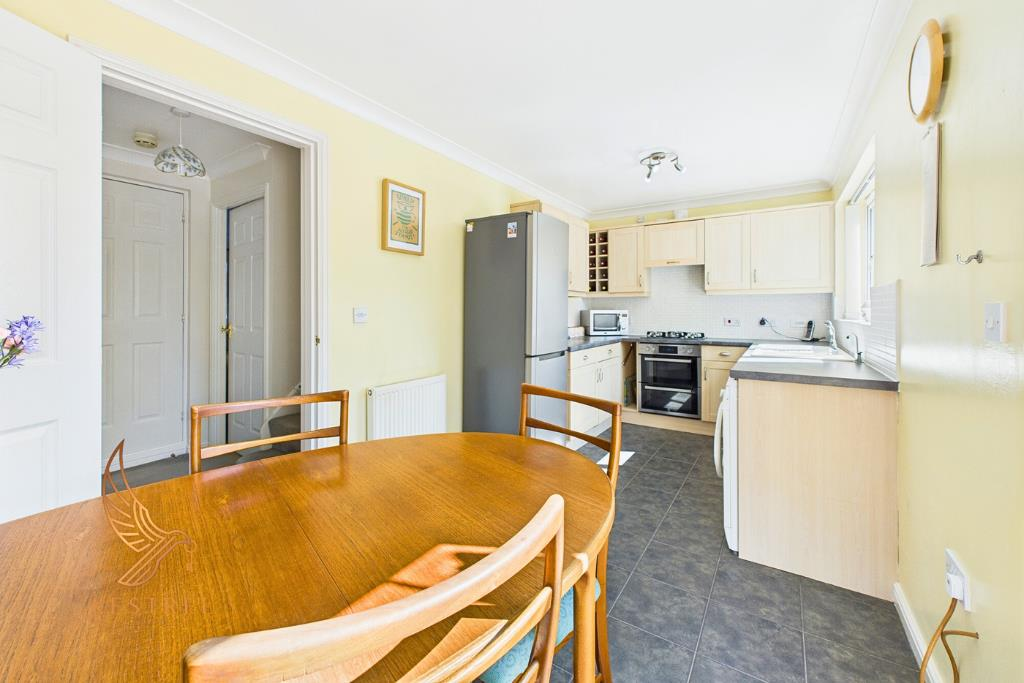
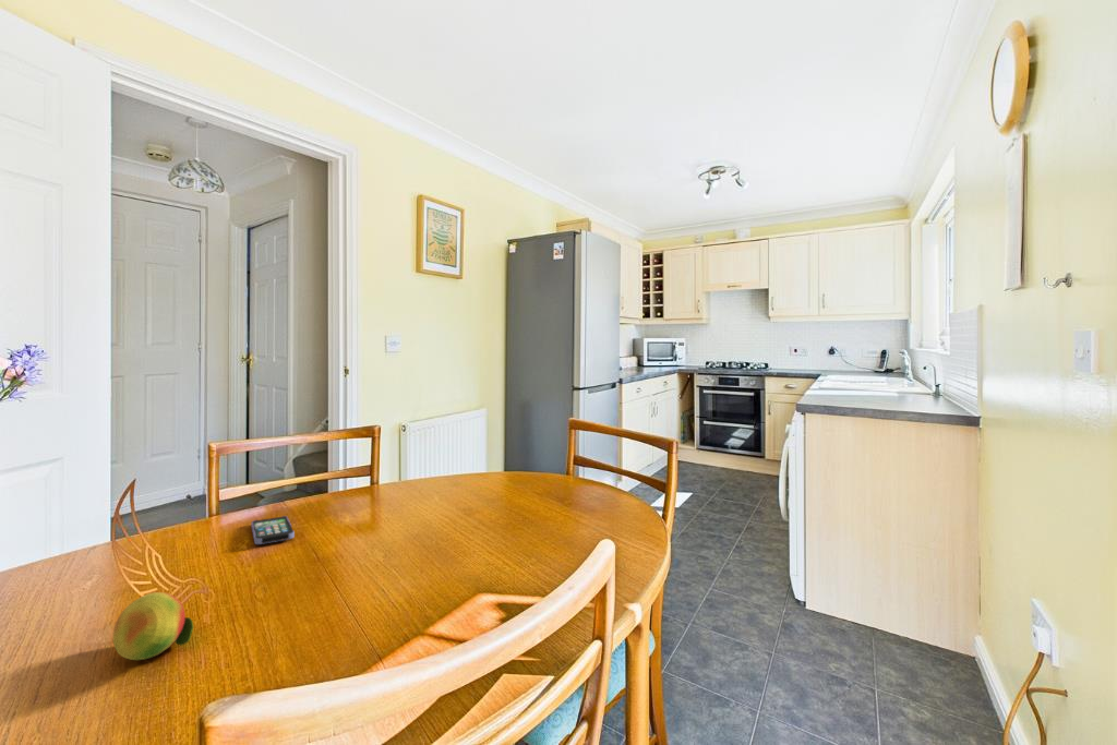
+ smartphone [250,515,296,545]
+ fruit [112,591,194,661]
